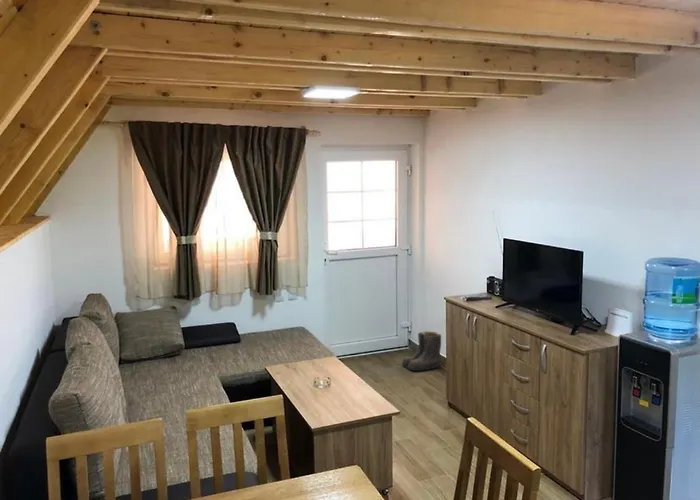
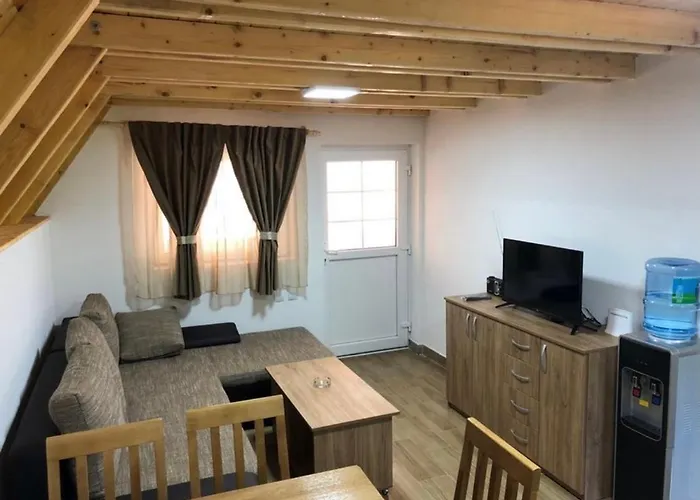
- boots [401,331,443,372]
